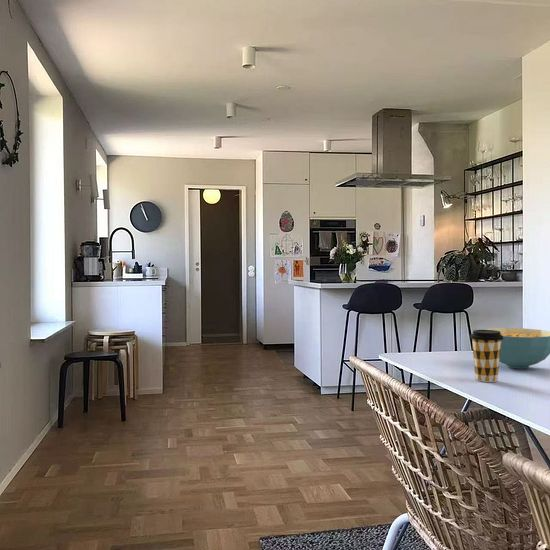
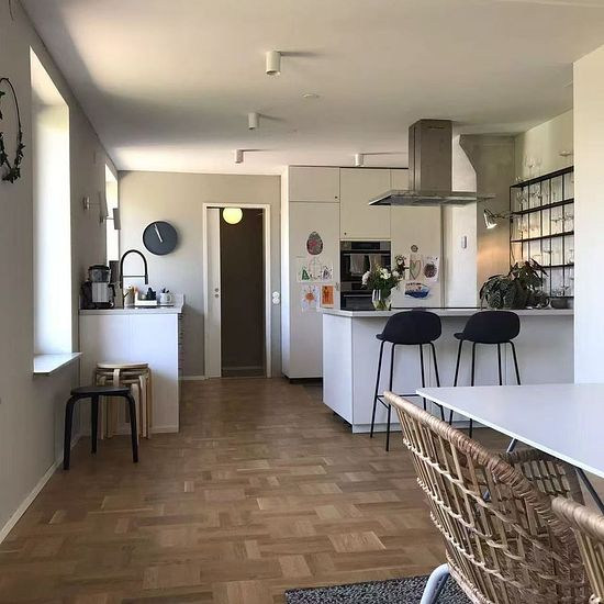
- cereal bowl [484,327,550,370]
- coffee cup [469,329,503,383]
